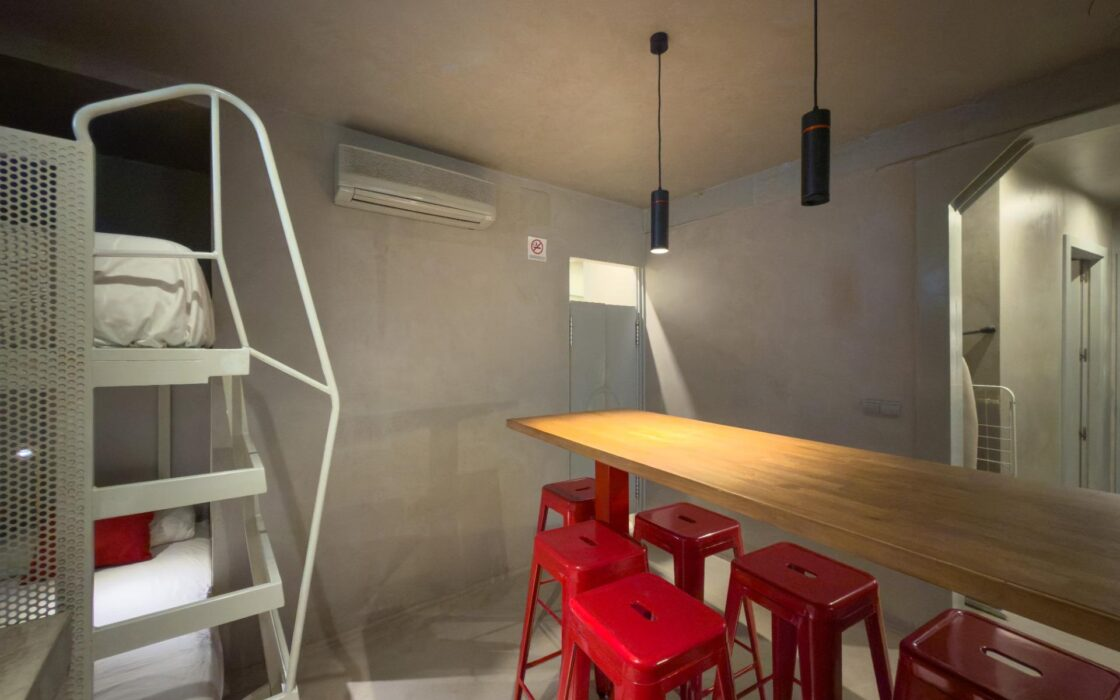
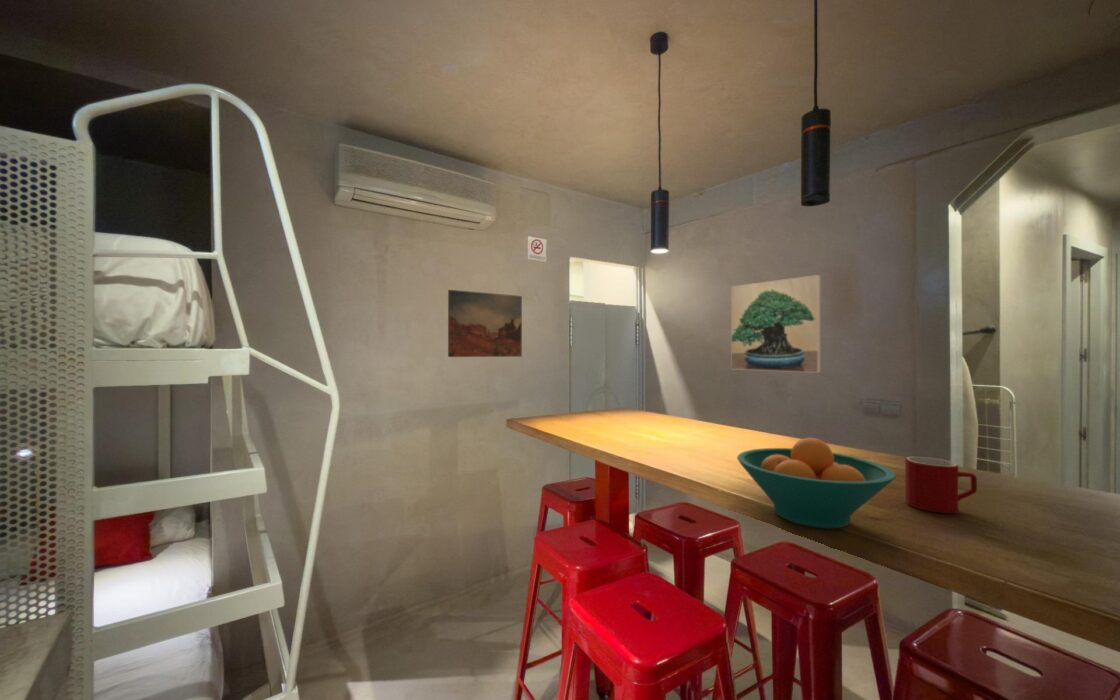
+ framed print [730,274,822,374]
+ fruit bowl [736,437,897,530]
+ mug [904,456,978,514]
+ wall art [447,289,523,358]
